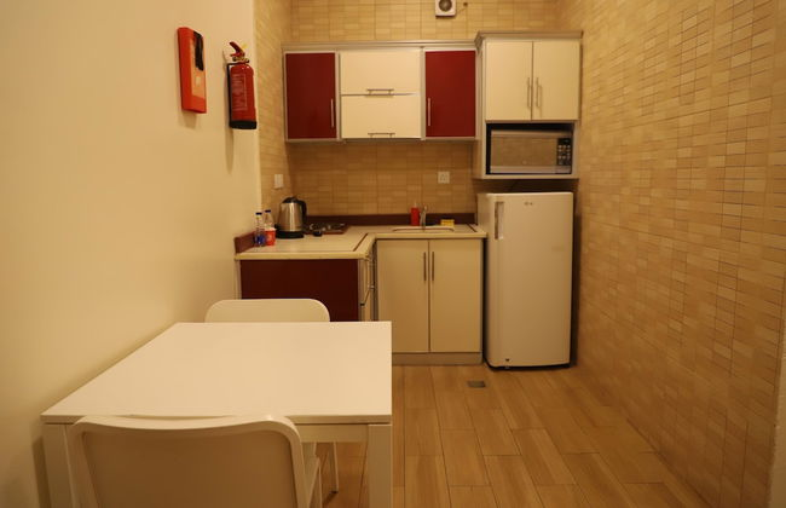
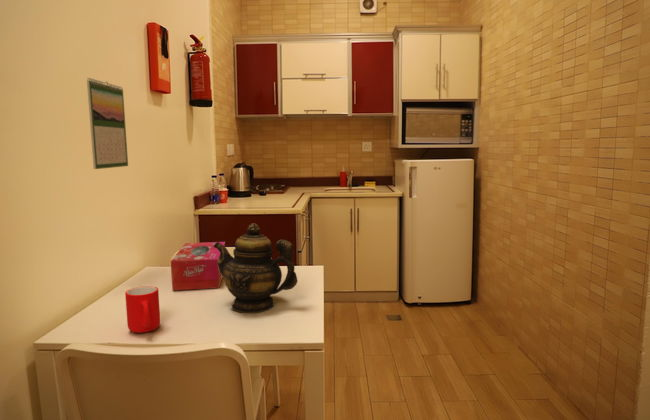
+ calendar [86,77,129,170]
+ teapot [214,222,299,314]
+ cup [124,285,161,334]
+ tissue box [170,241,226,291]
